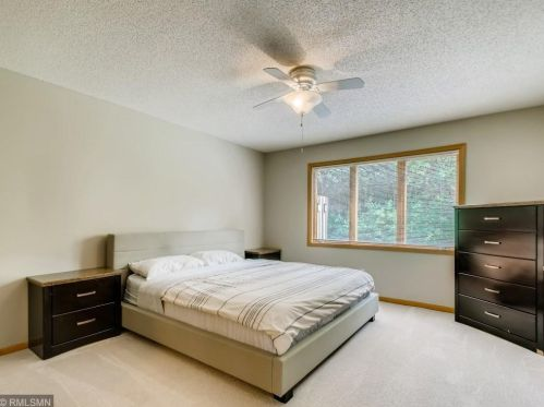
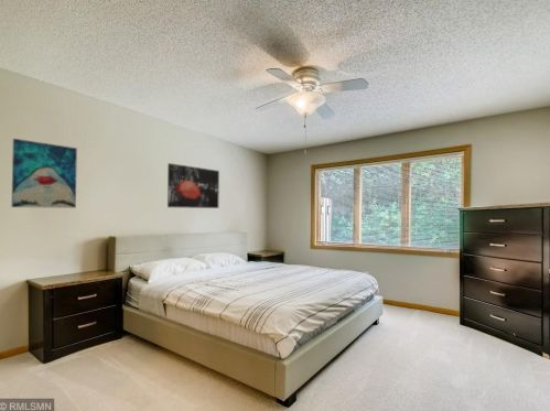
+ wall art [166,162,220,209]
+ wall art [11,138,78,209]
